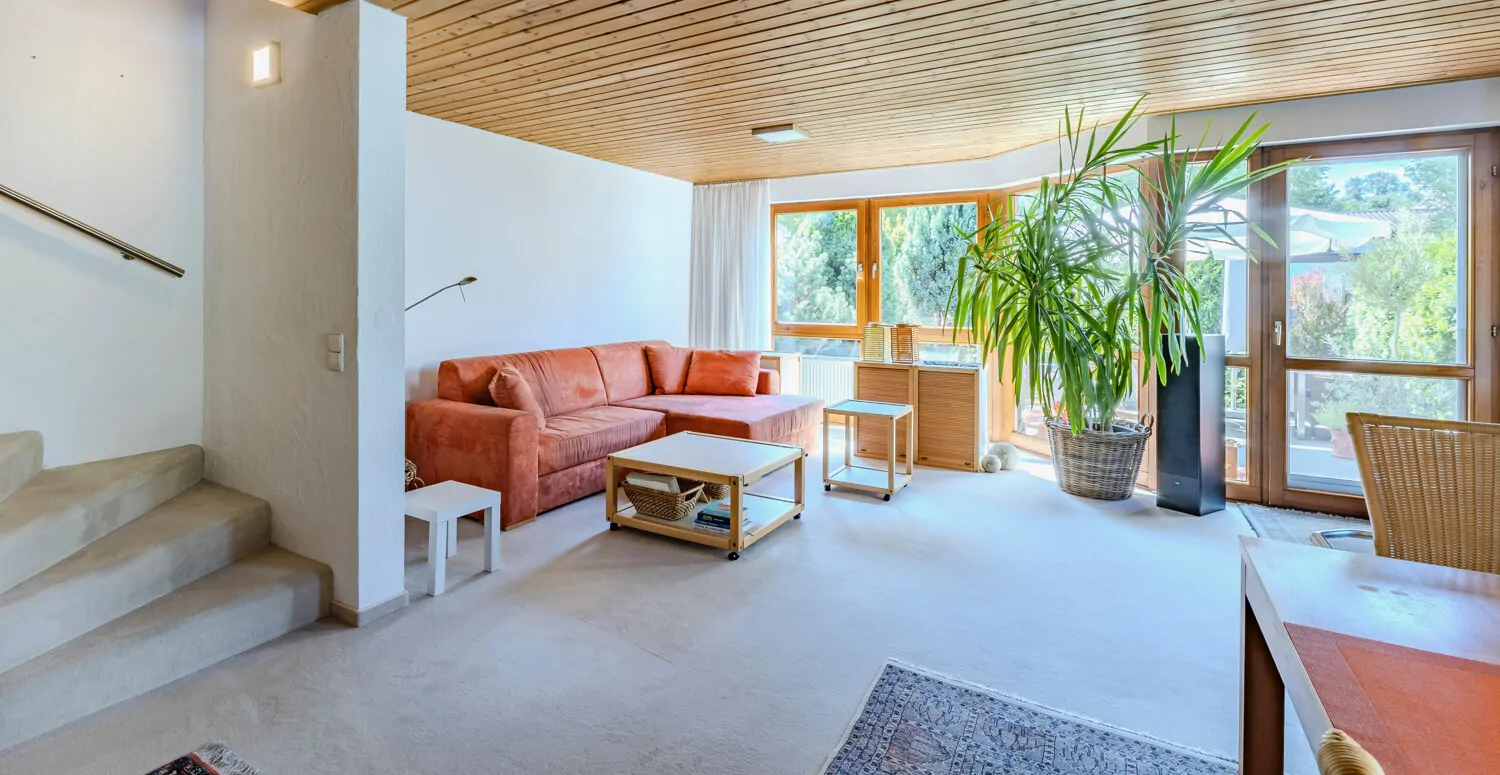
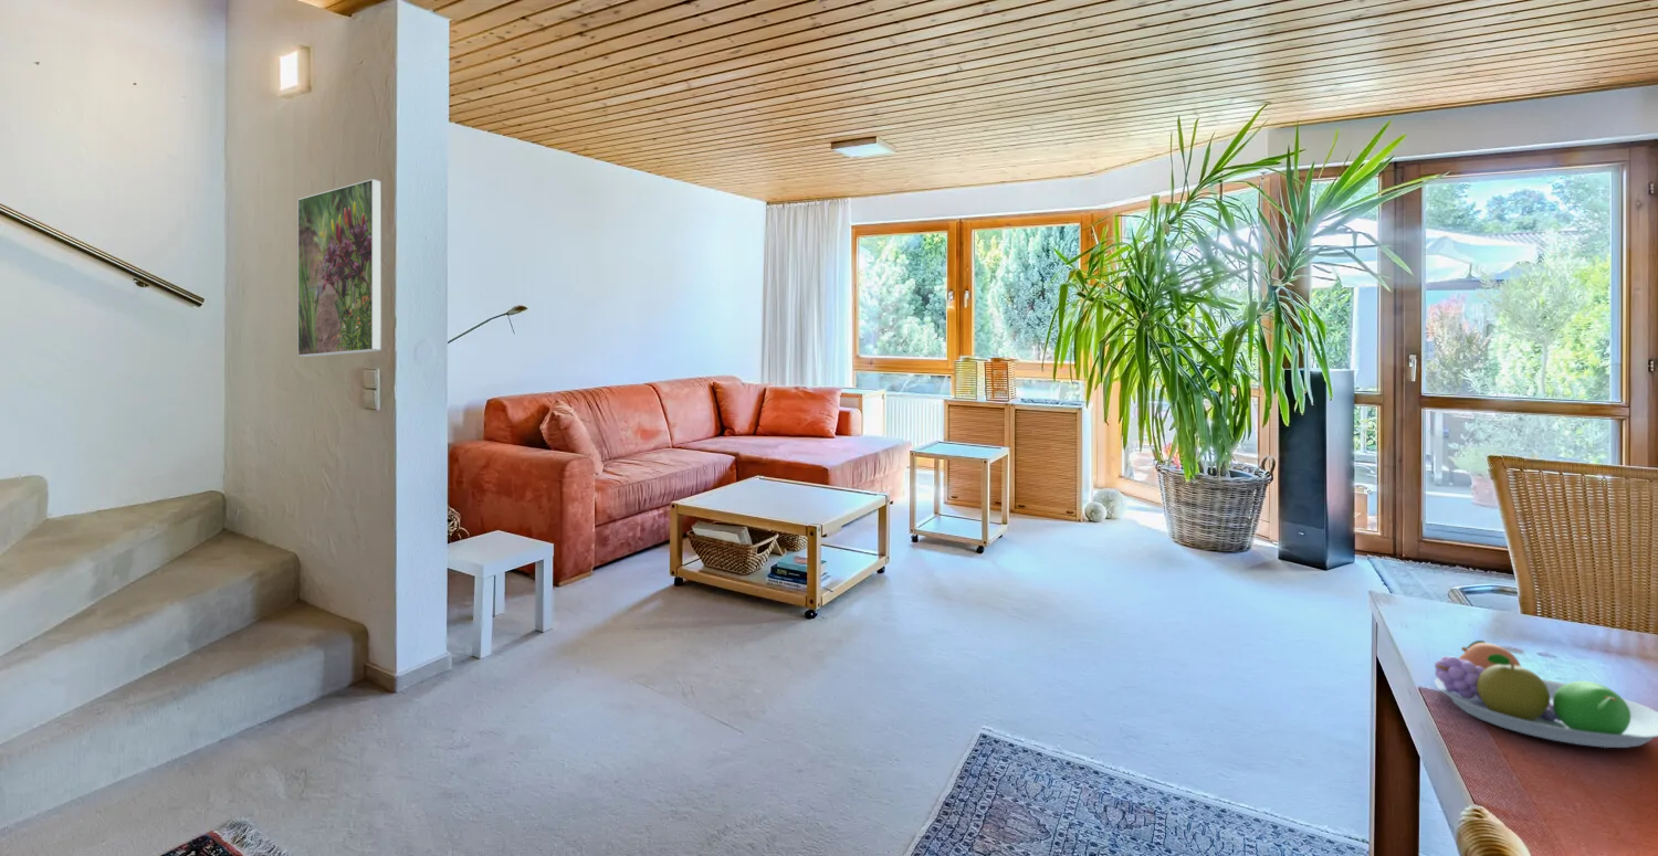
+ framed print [296,178,384,358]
+ fruit bowl [1434,640,1658,749]
